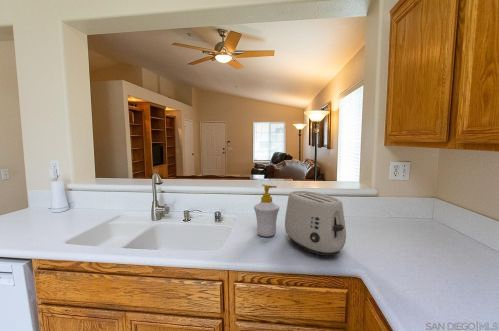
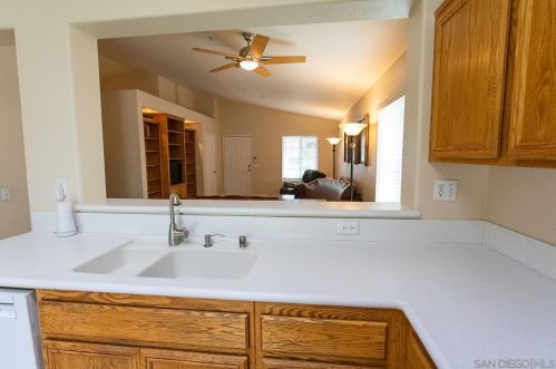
- toaster [284,190,347,257]
- soap bottle [253,183,280,238]
